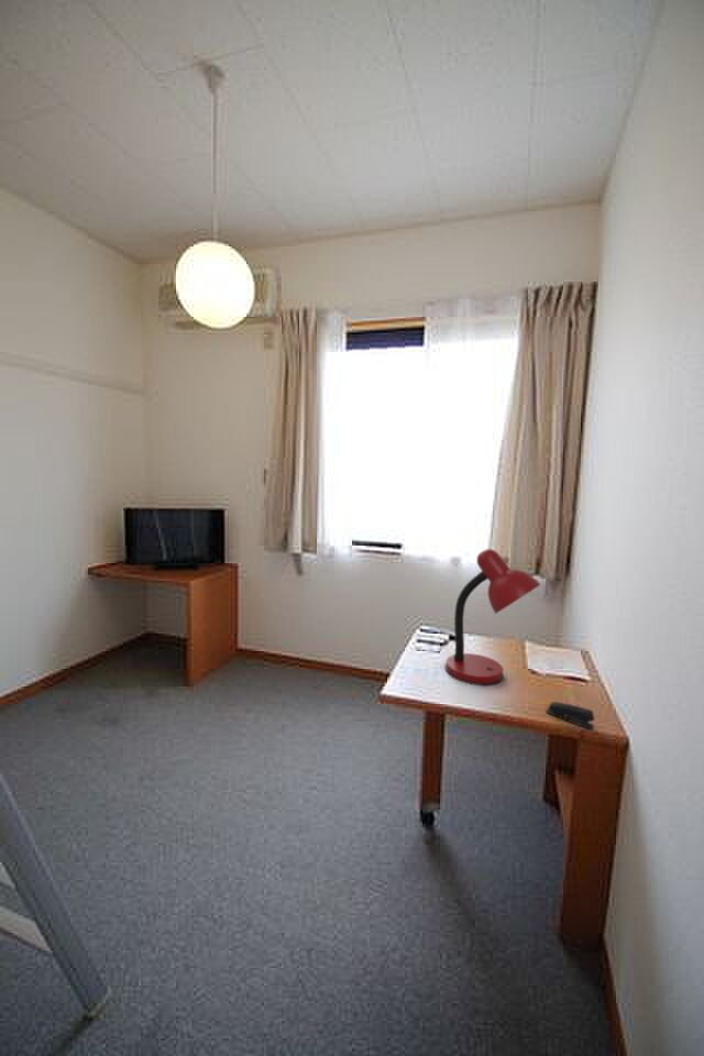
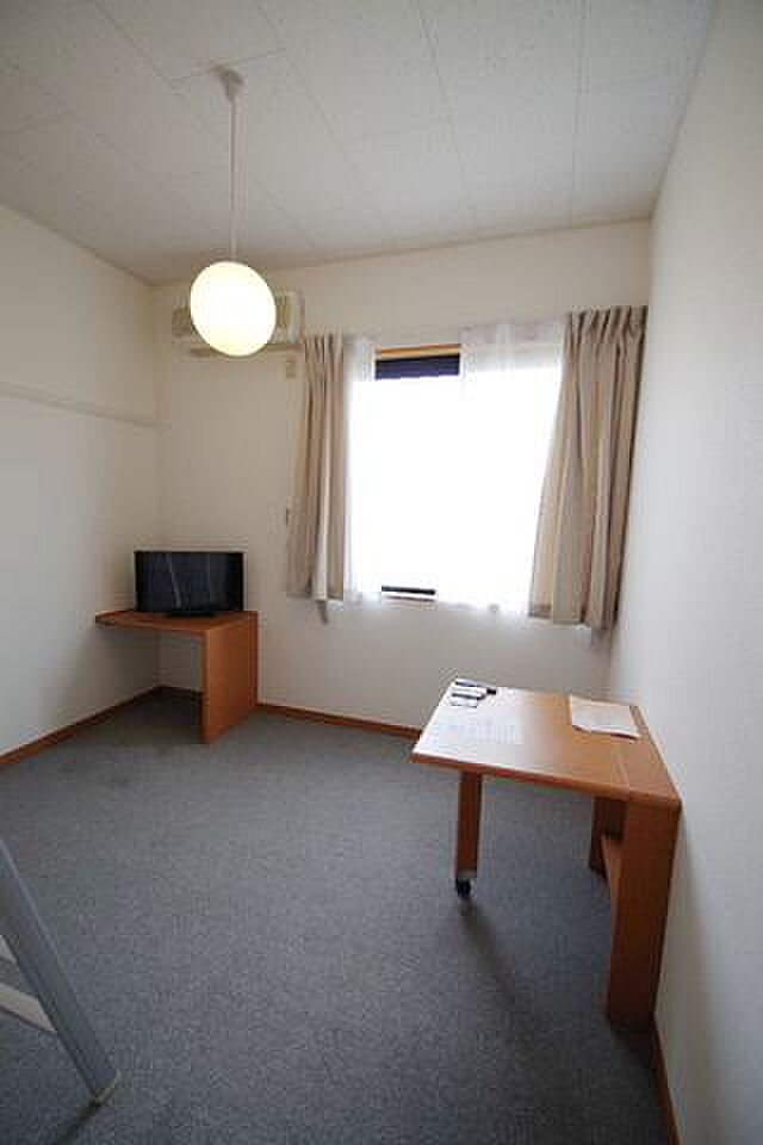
- desk lamp [443,548,542,686]
- stapler [544,701,596,730]
